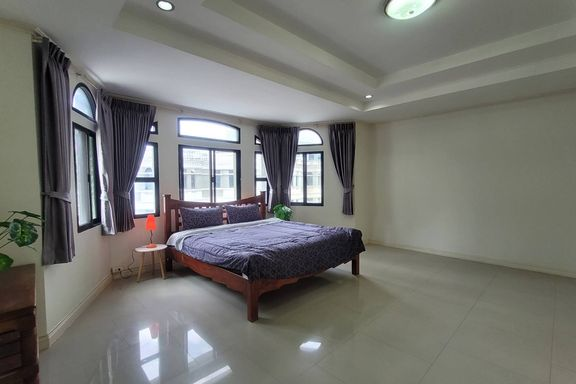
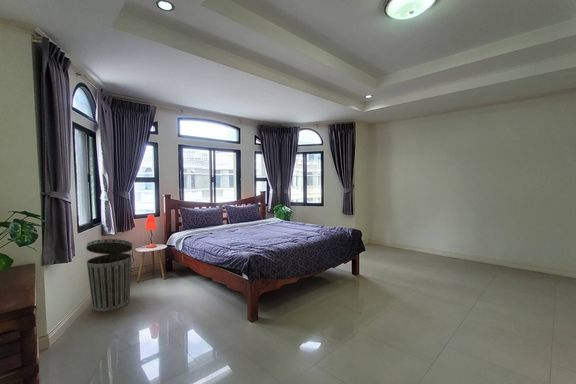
+ trash can [85,238,133,312]
